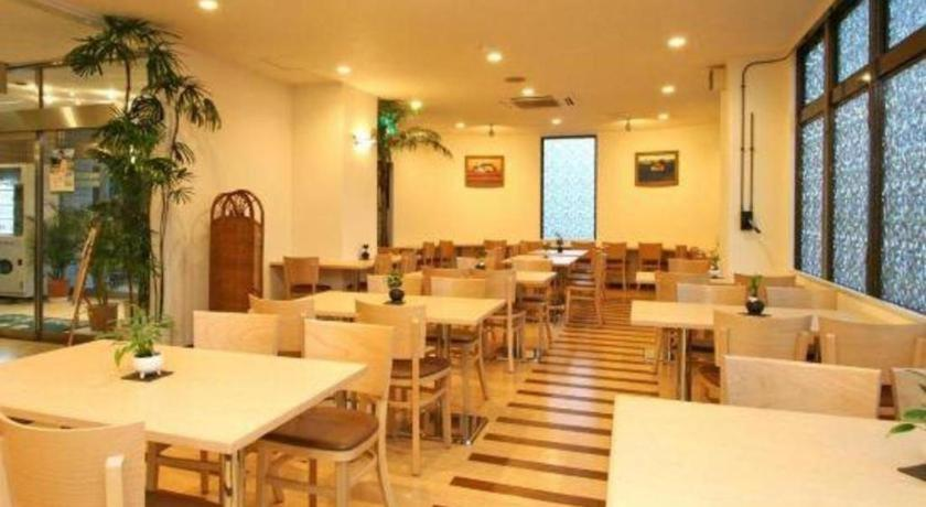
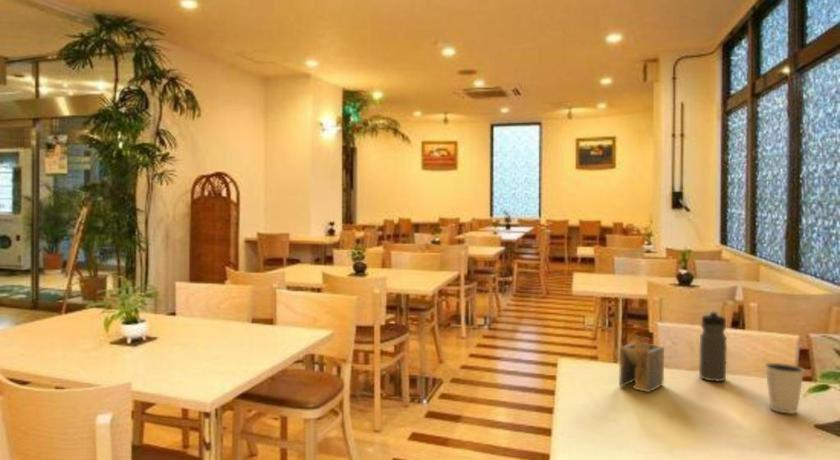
+ dixie cup [764,362,806,414]
+ water bottle [698,310,728,382]
+ napkin holder [618,334,665,394]
